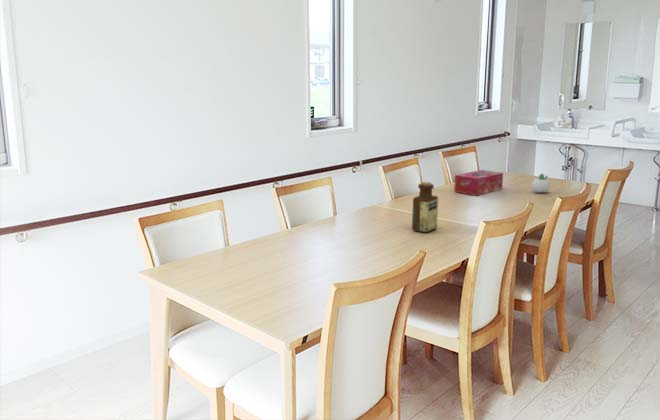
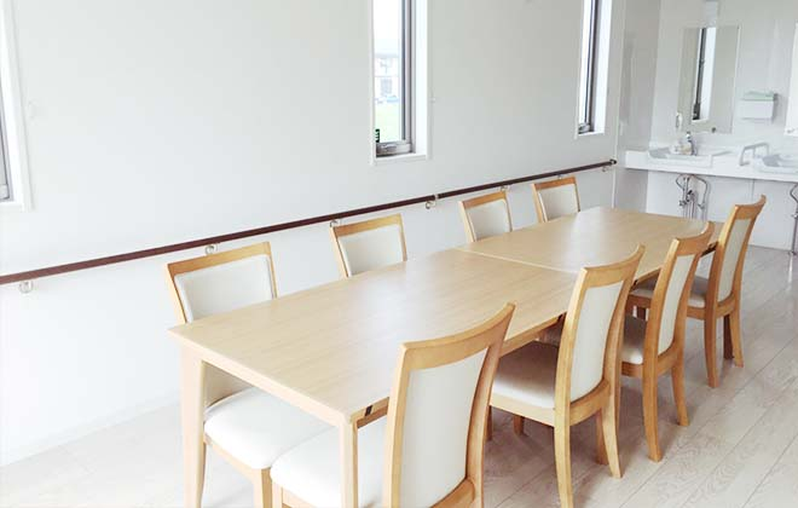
- succulent planter [531,173,551,194]
- tissue box [453,169,504,196]
- bottle [411,181,439,234]
